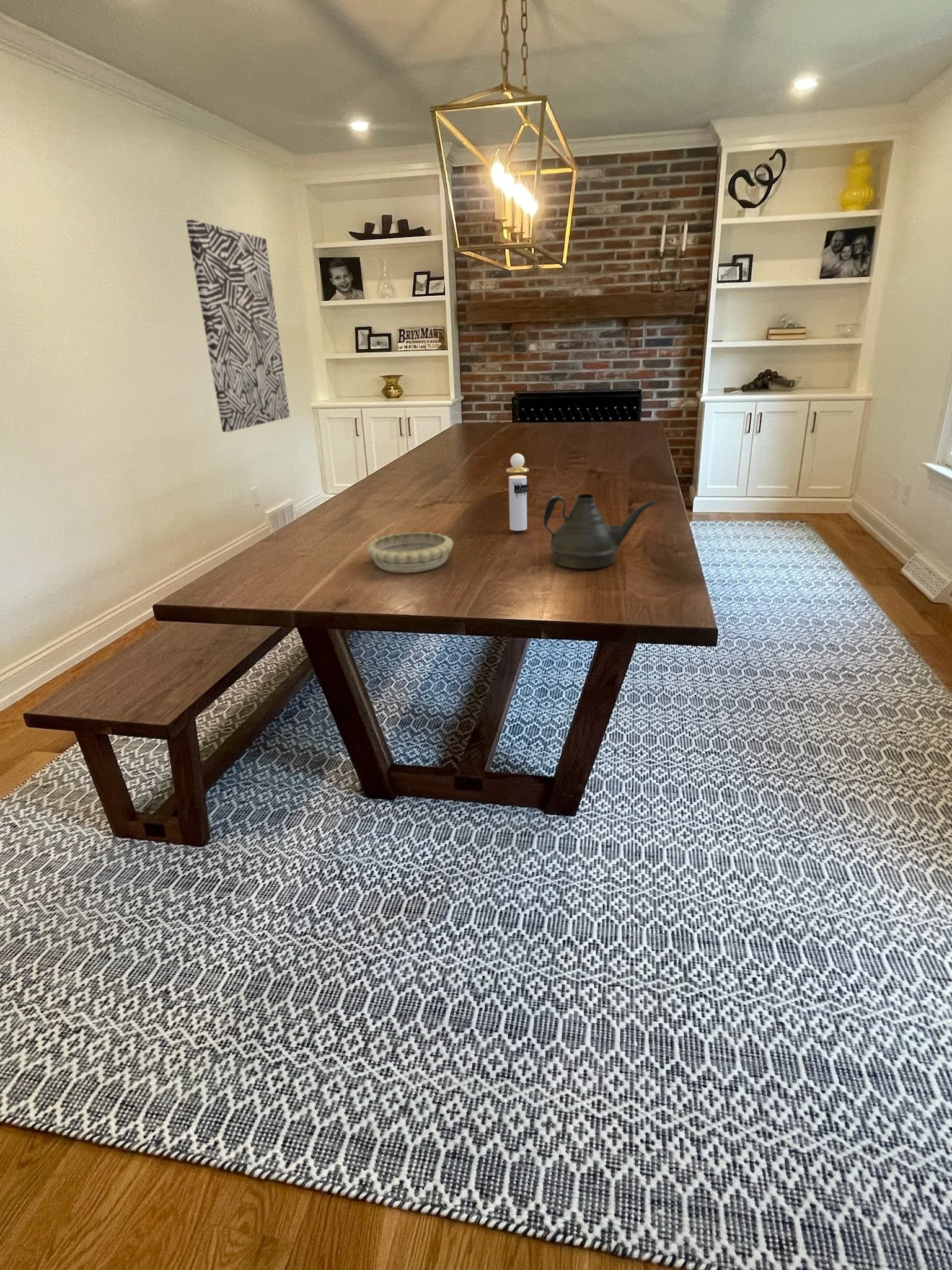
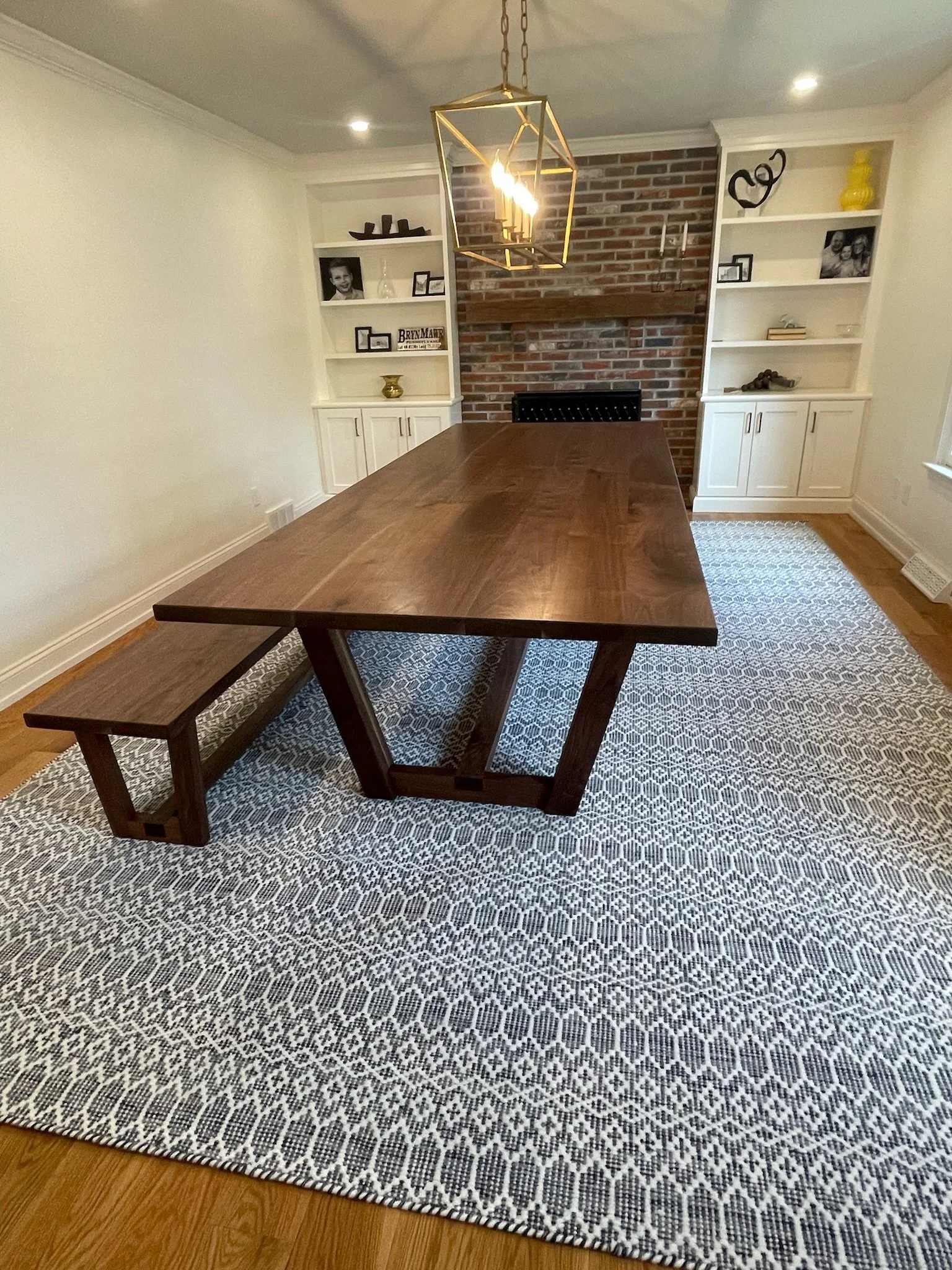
- perfume bottle [506,453,529,531]
- decorative bowl [366,531,454,573]
- wall art [185,219,291,433]
- teapot [543,494,657,570]
